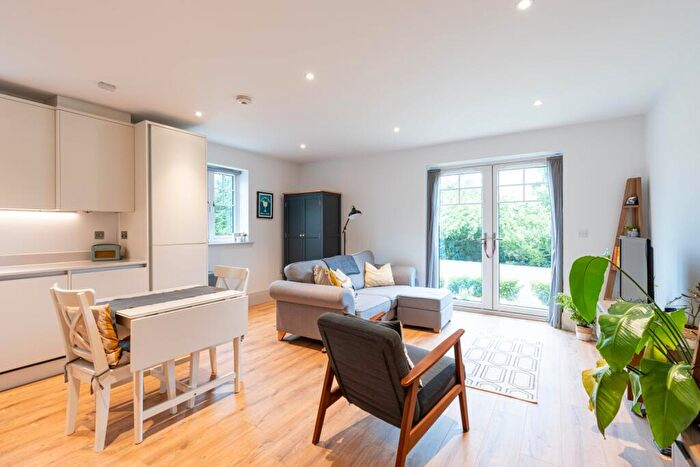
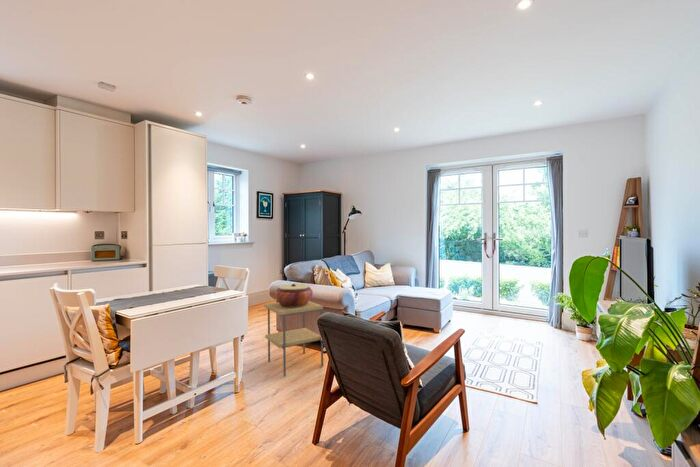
+ woven basket [273,283,314,307]
+ side table [263,300,324,377]
